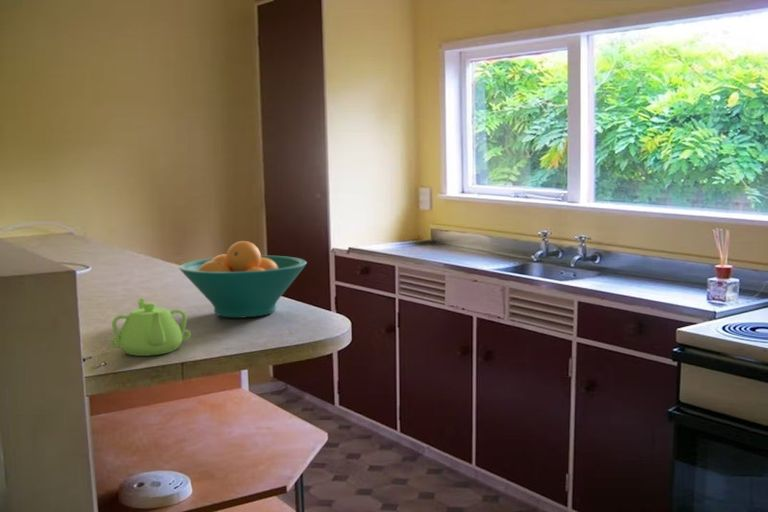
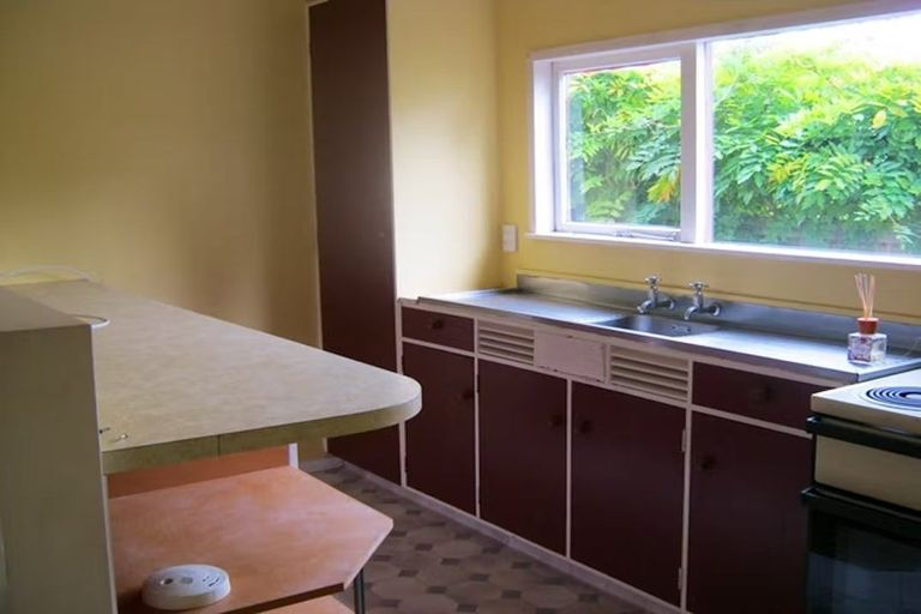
- fruit bowl [178,240,308,319]
- teapot [109,298,191,357]
